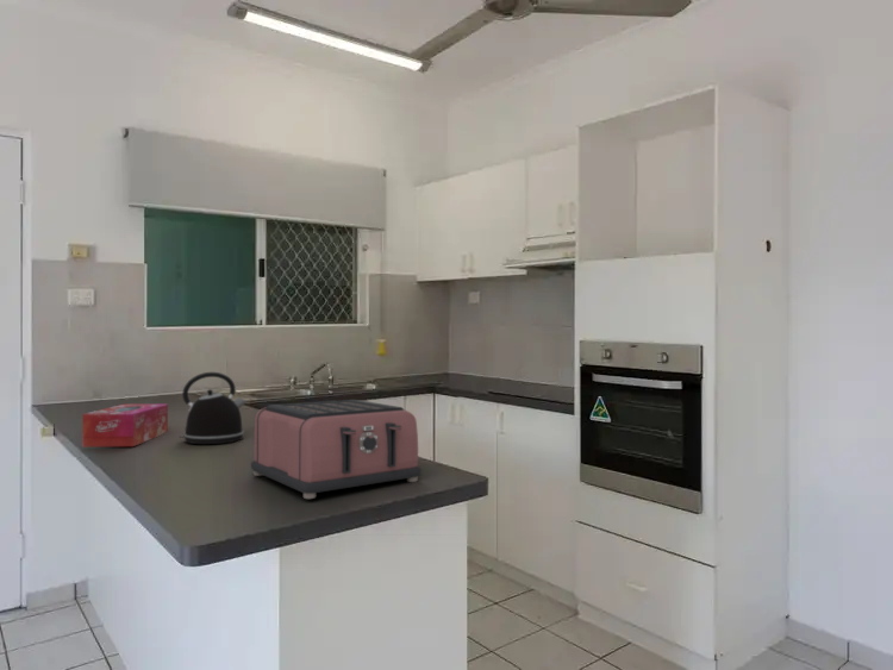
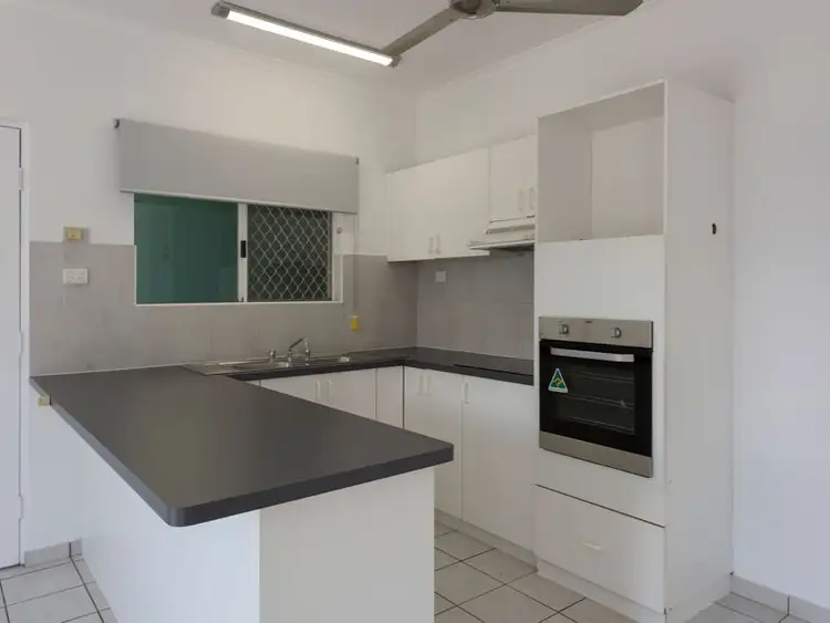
- tissue box [81,403,169,447]
- kettle [179,371,249,445]
- toaster [250,399,423,500]
